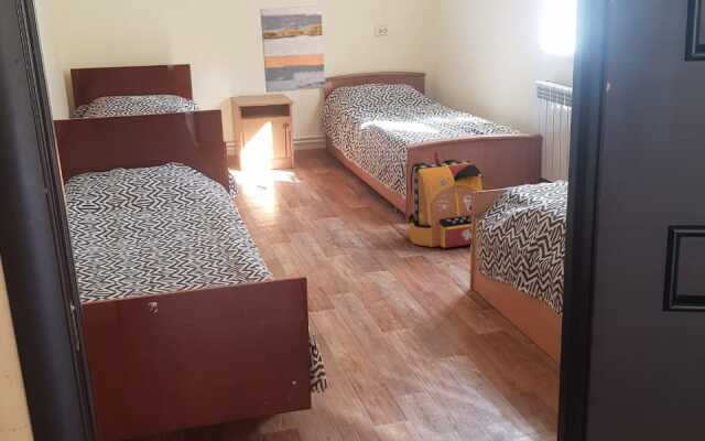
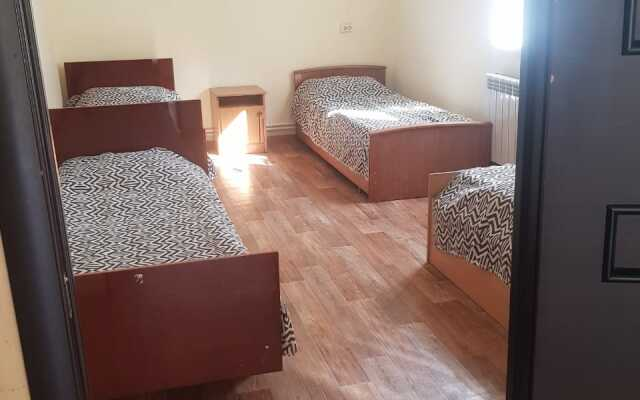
- wall art [259,4,326,94]
- backpack [408,149,484,249]
